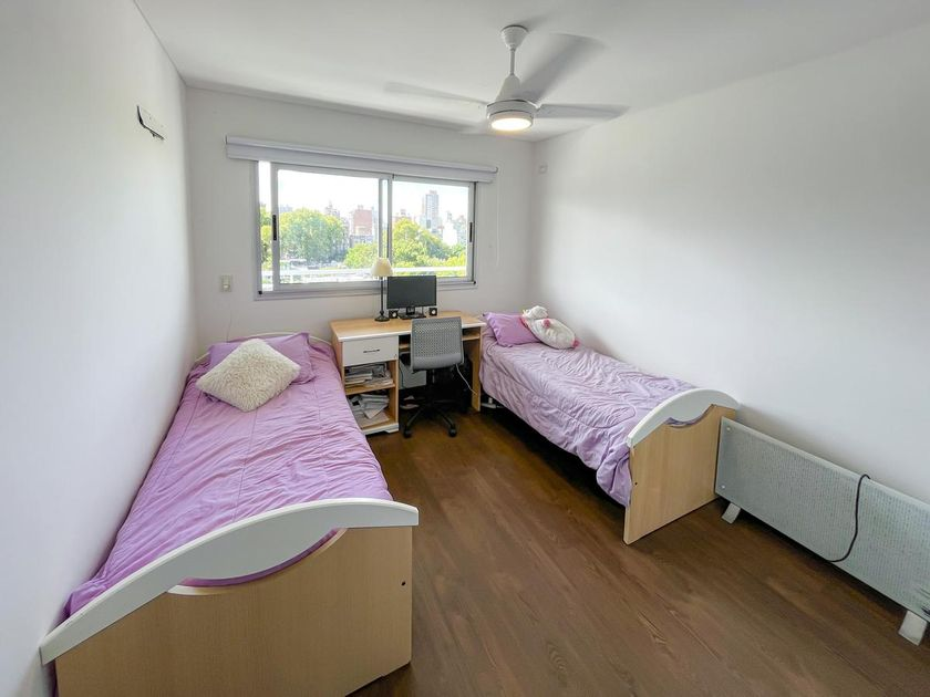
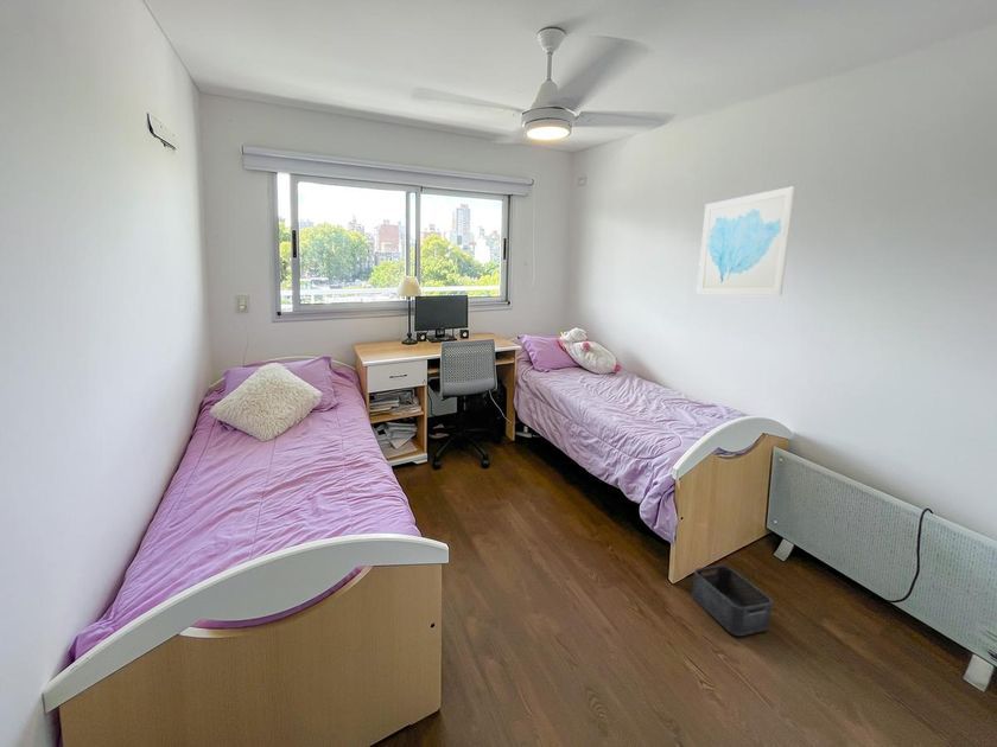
+ wall art [696,185,796,296]
+ storage bin [691,564,774,637]
